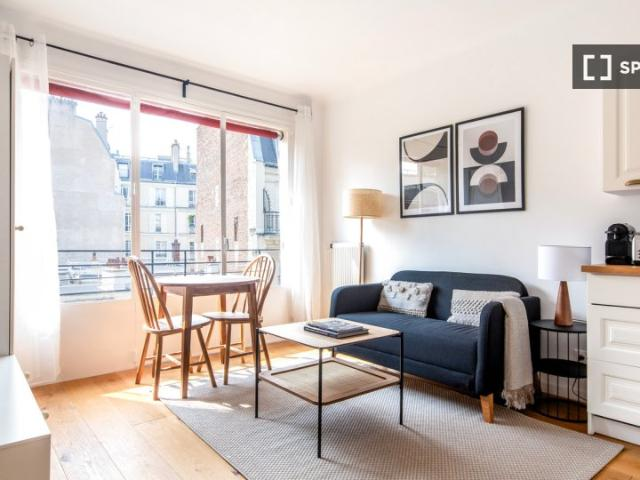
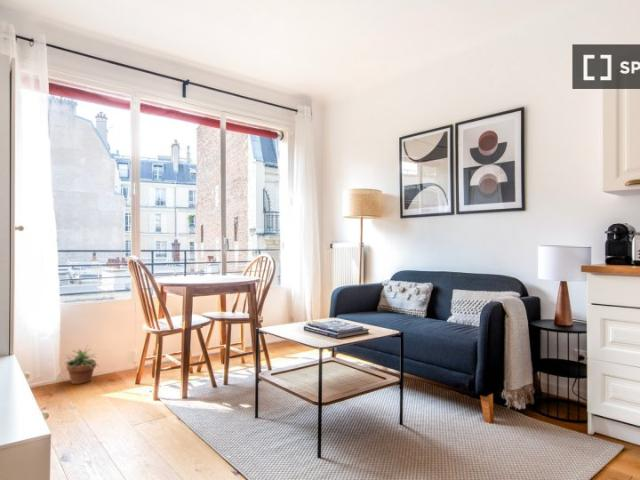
+ potted plant [63,345,100,385]
